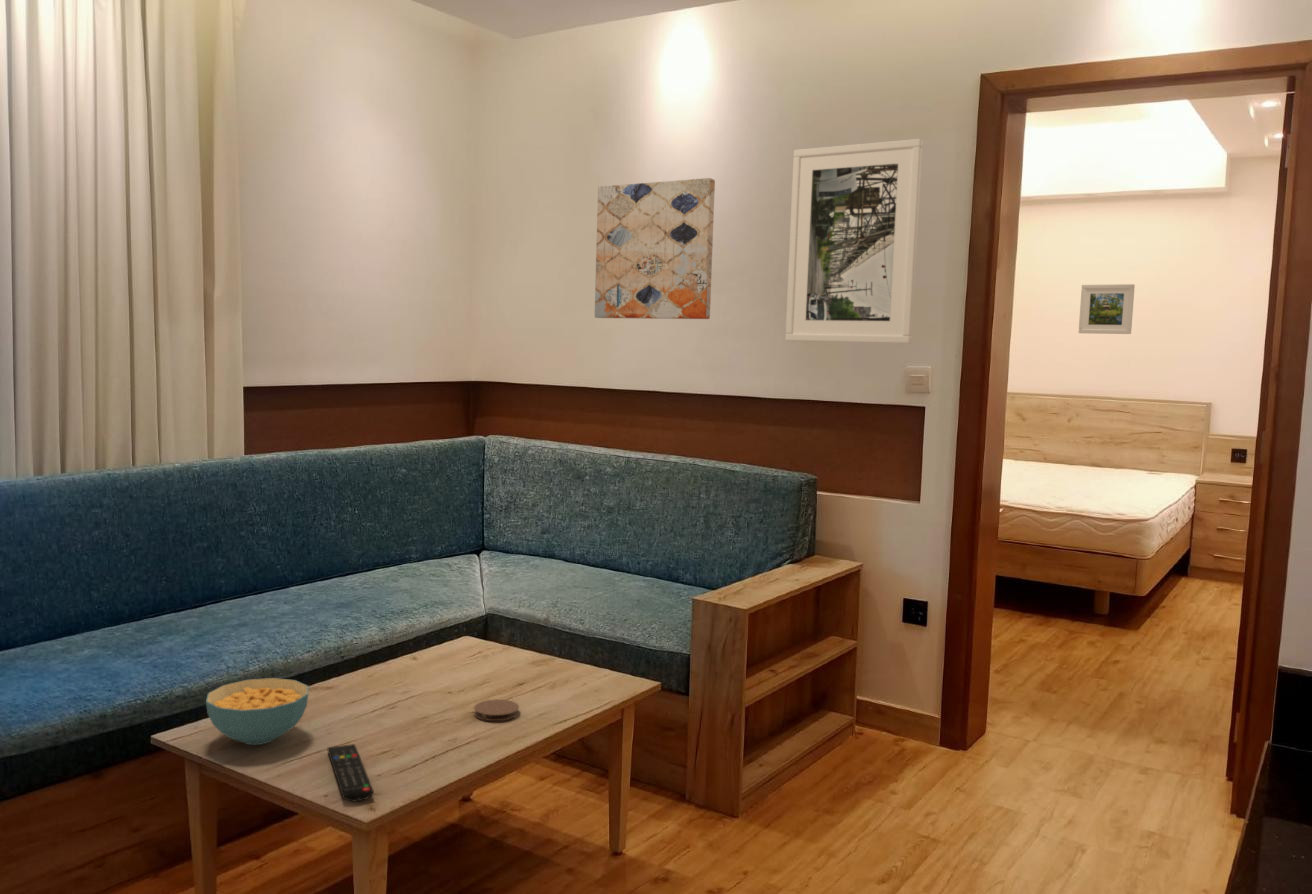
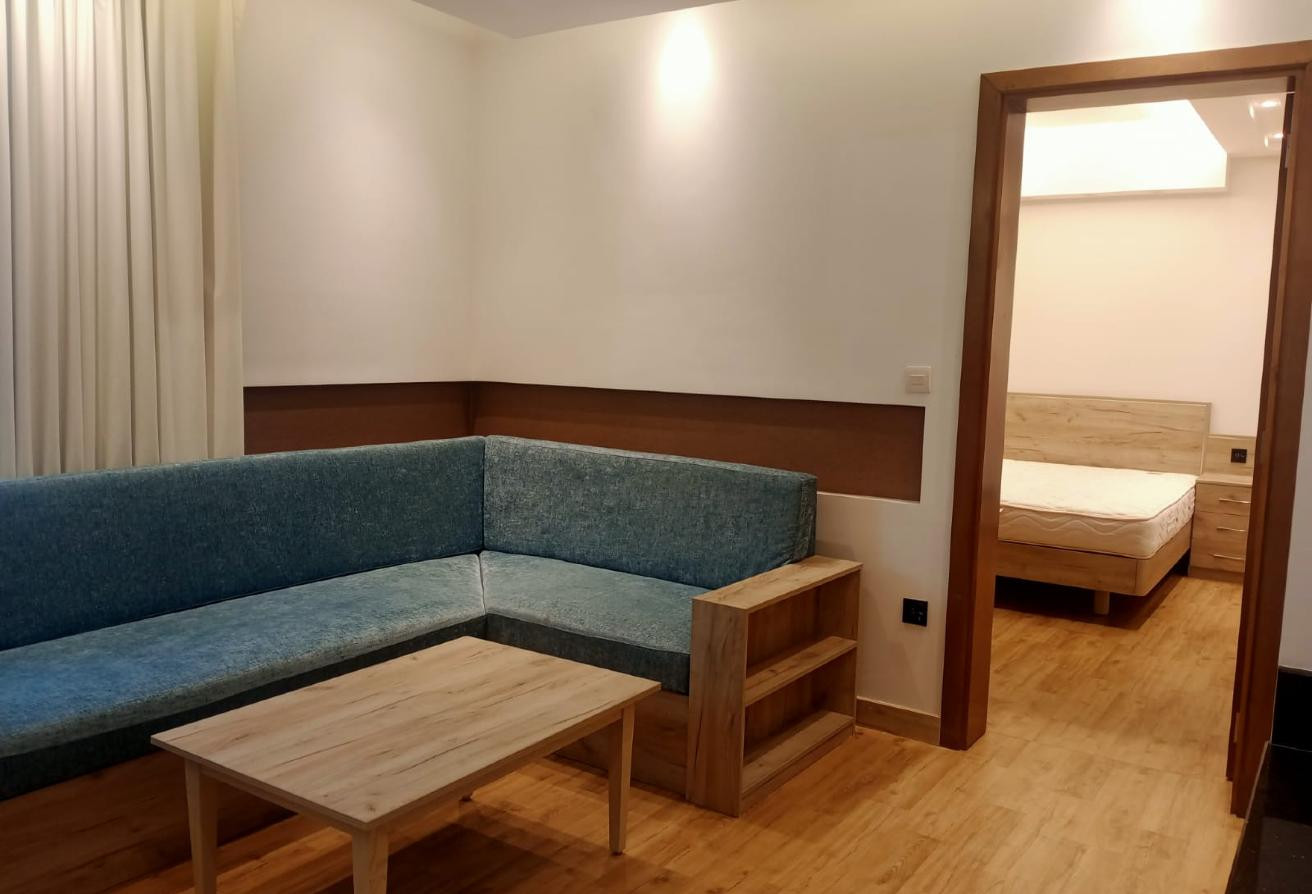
- remote control [327,743,374,803]
- wall art [594,177,716,320]
- cereal bowl [205,677,309,746]
- coaster [473,698,520,722]
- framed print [784,138,924,345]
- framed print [1078,283,1136,335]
